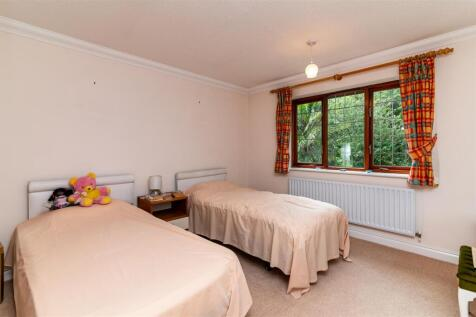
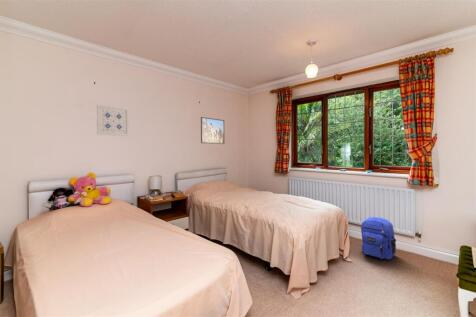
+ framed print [200,116,226,145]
+ wall art [96,104,130,137]
+ backpack [360,216,397,261]
